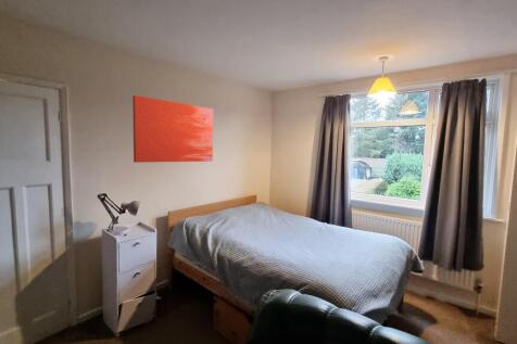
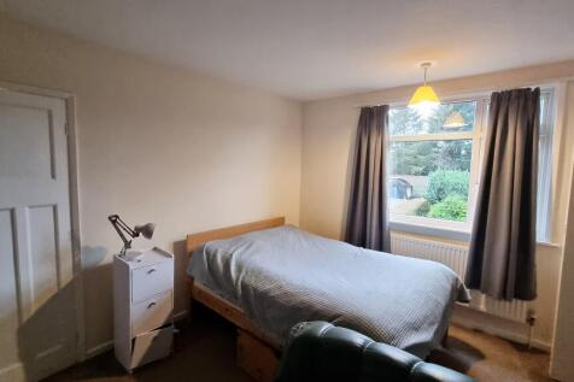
- wall art [131,94,214,164]
